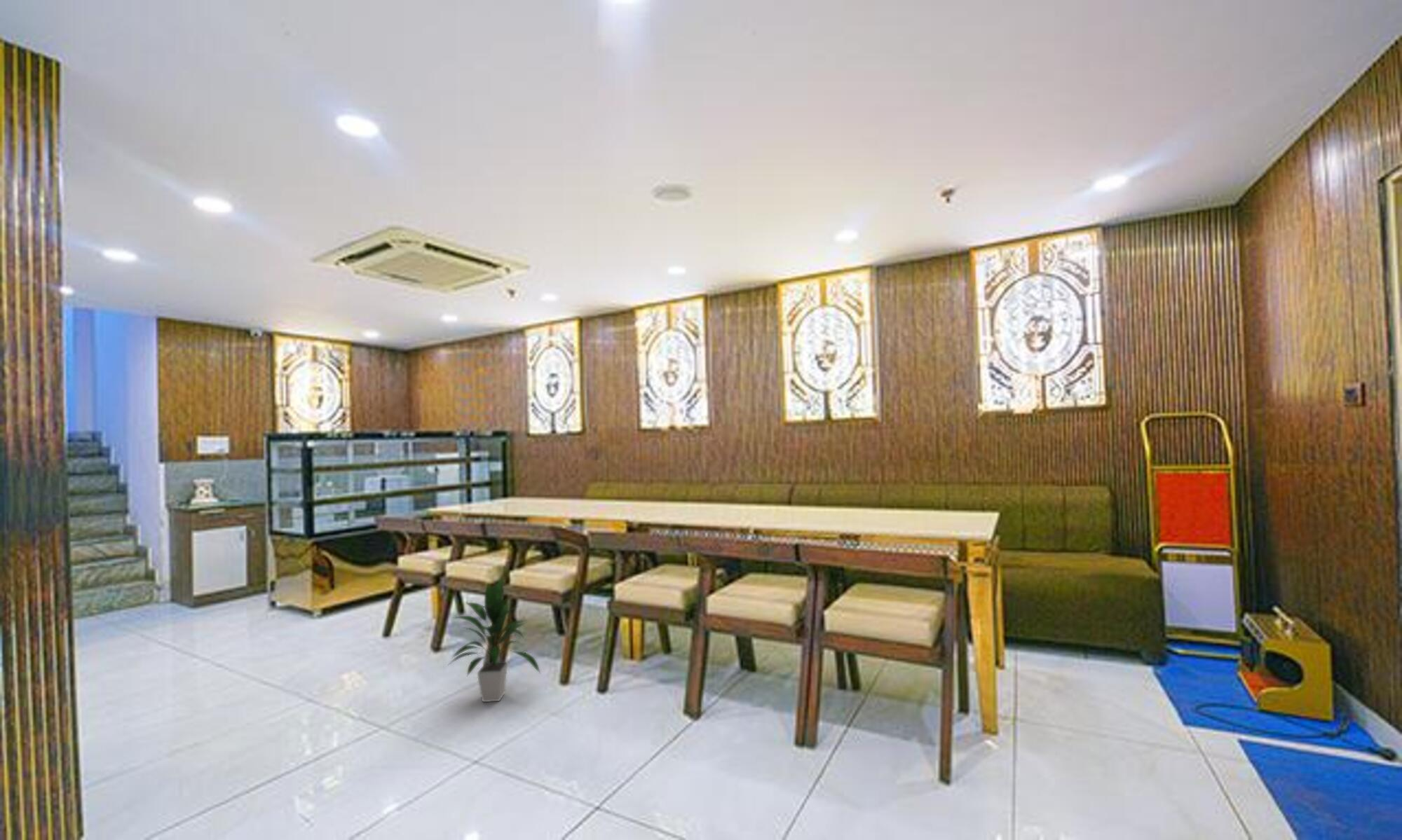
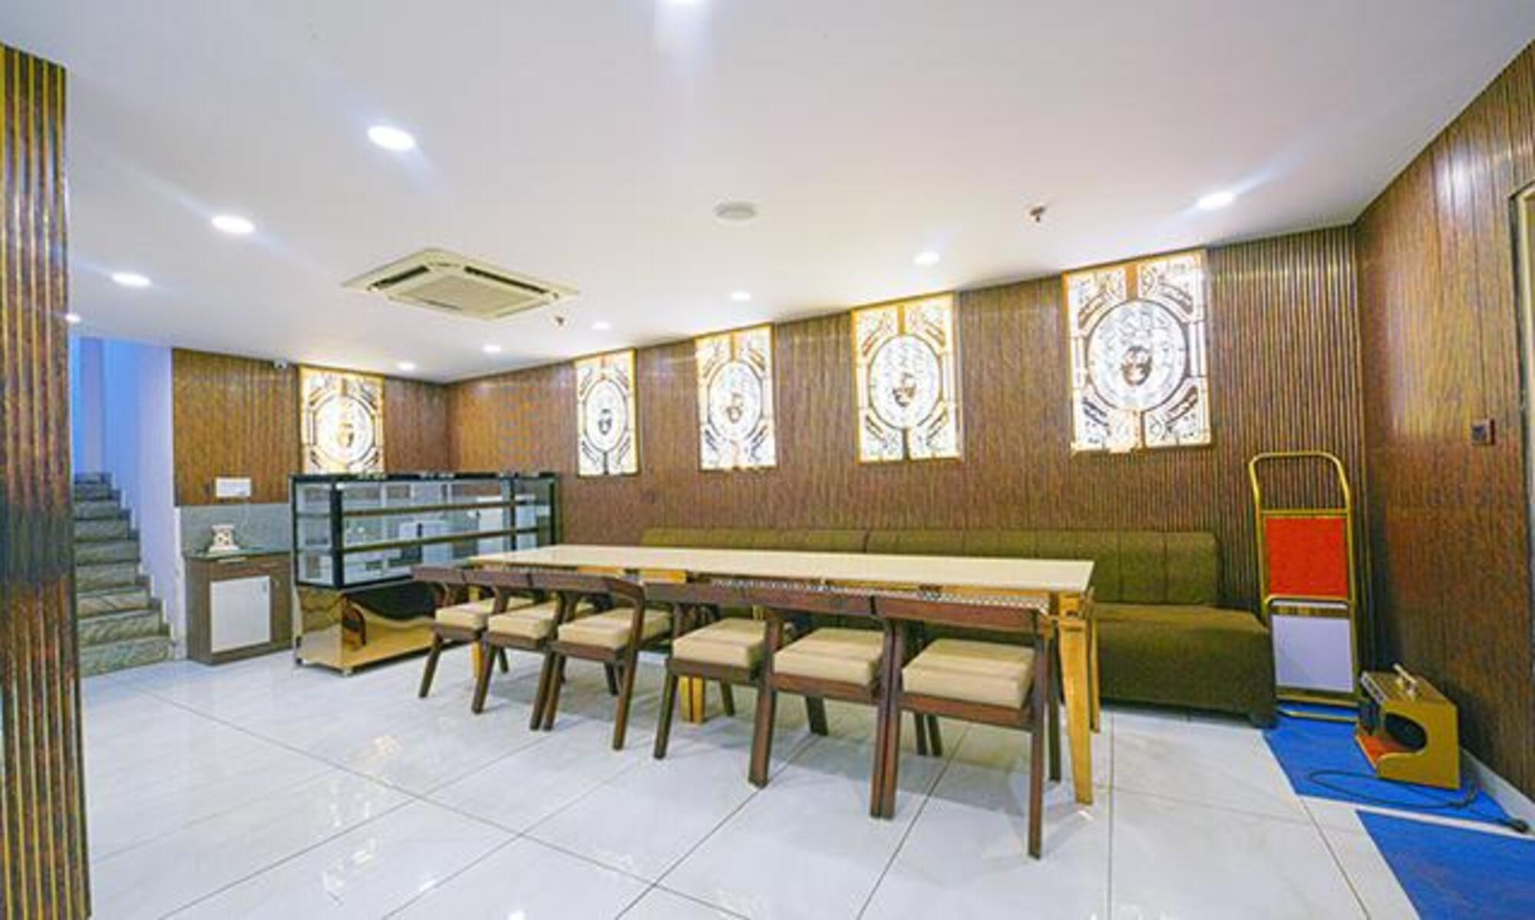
- indoor plant [446,576,542,703]
